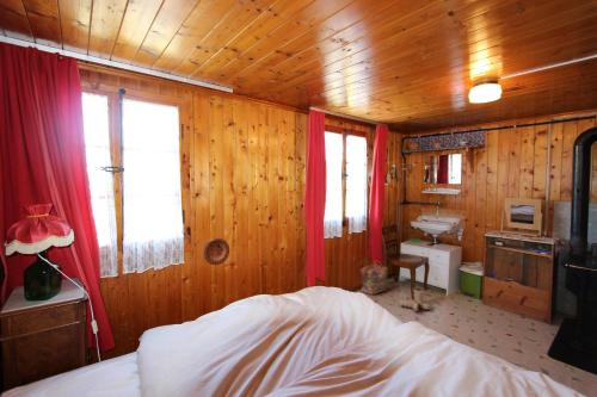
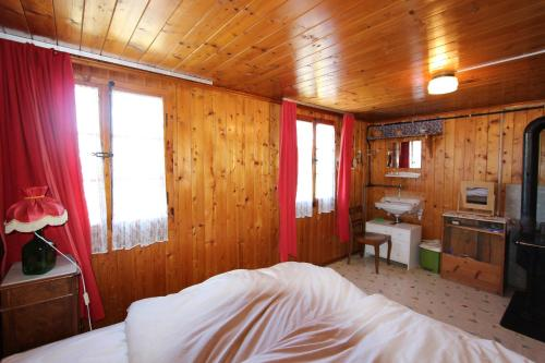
- decorative plate [203,237,230,266]
- backpack [359,260,389,296]
- boots [399,287,431,312]
